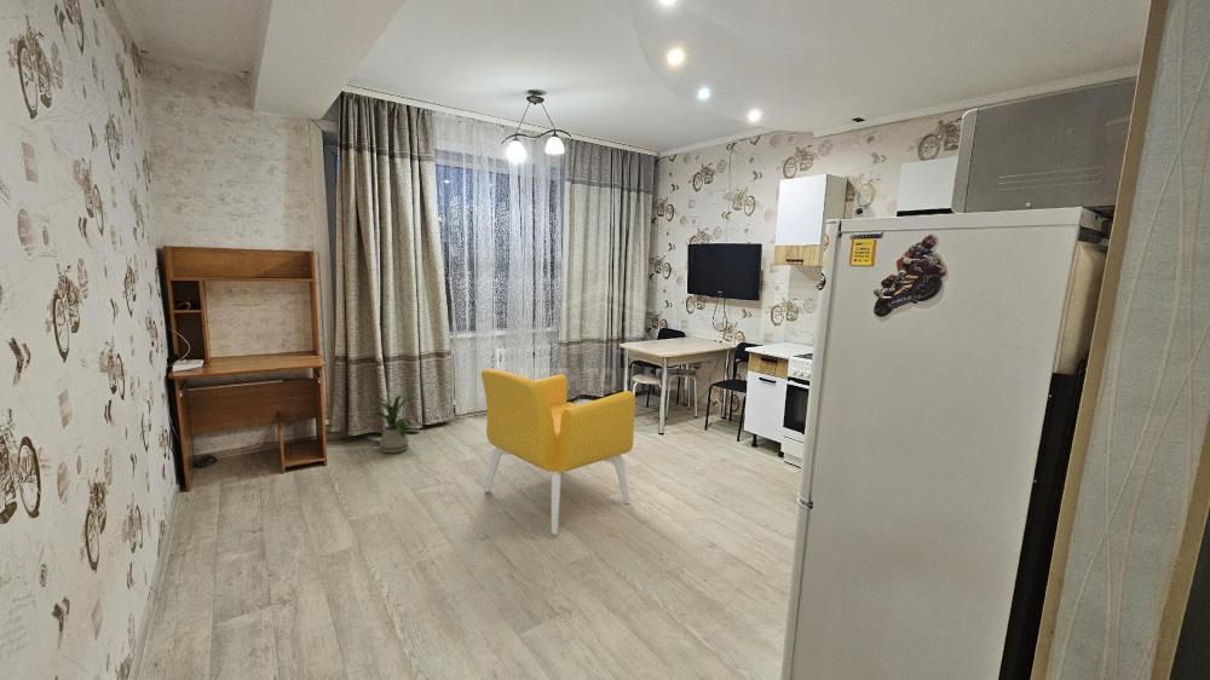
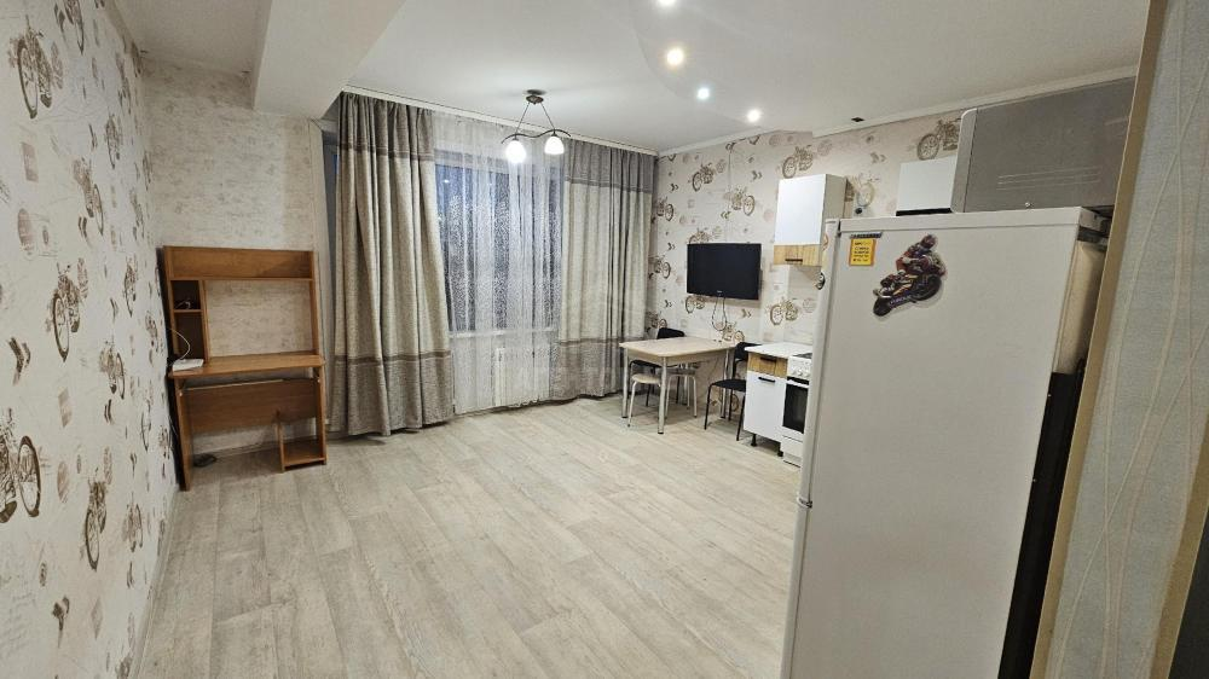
- armchair [480,367,636,535]
- house plant [364,392,426,454]
